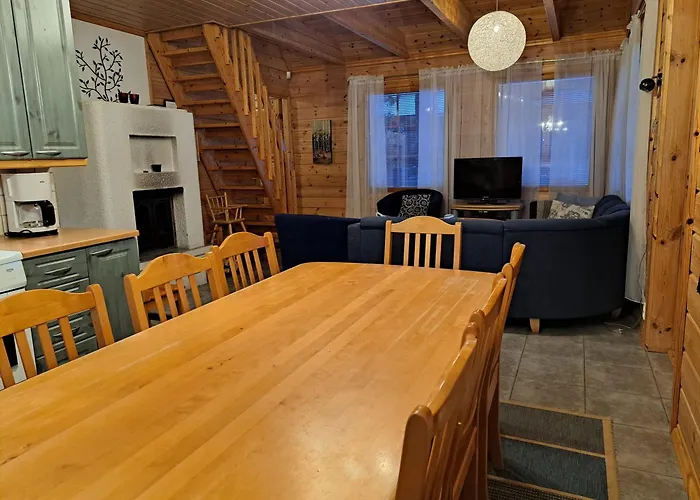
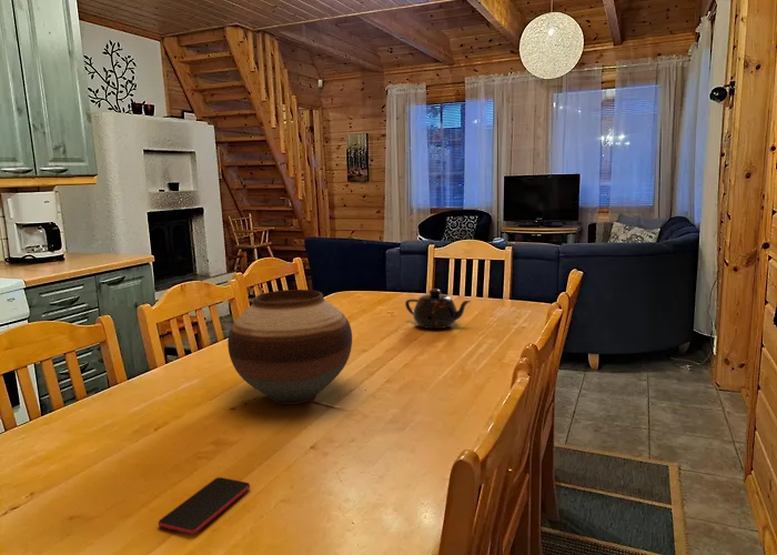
+ teapot [404,287,472,330]
+ vase [226,289,353,405]
+ smartphone [158,476,251,535]
